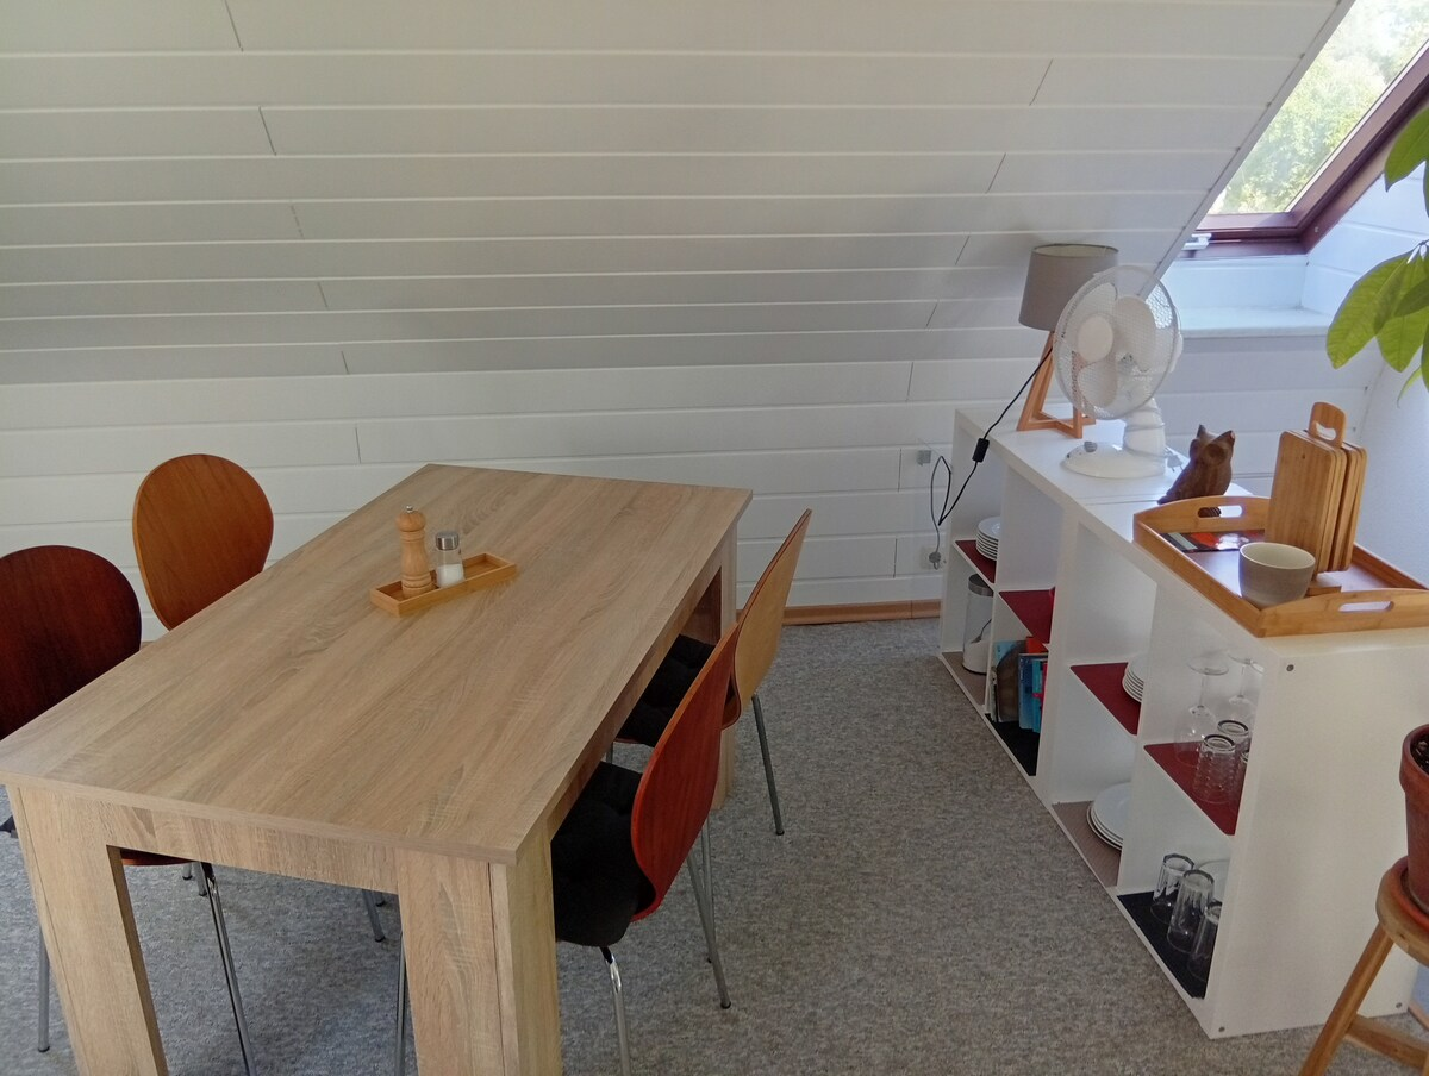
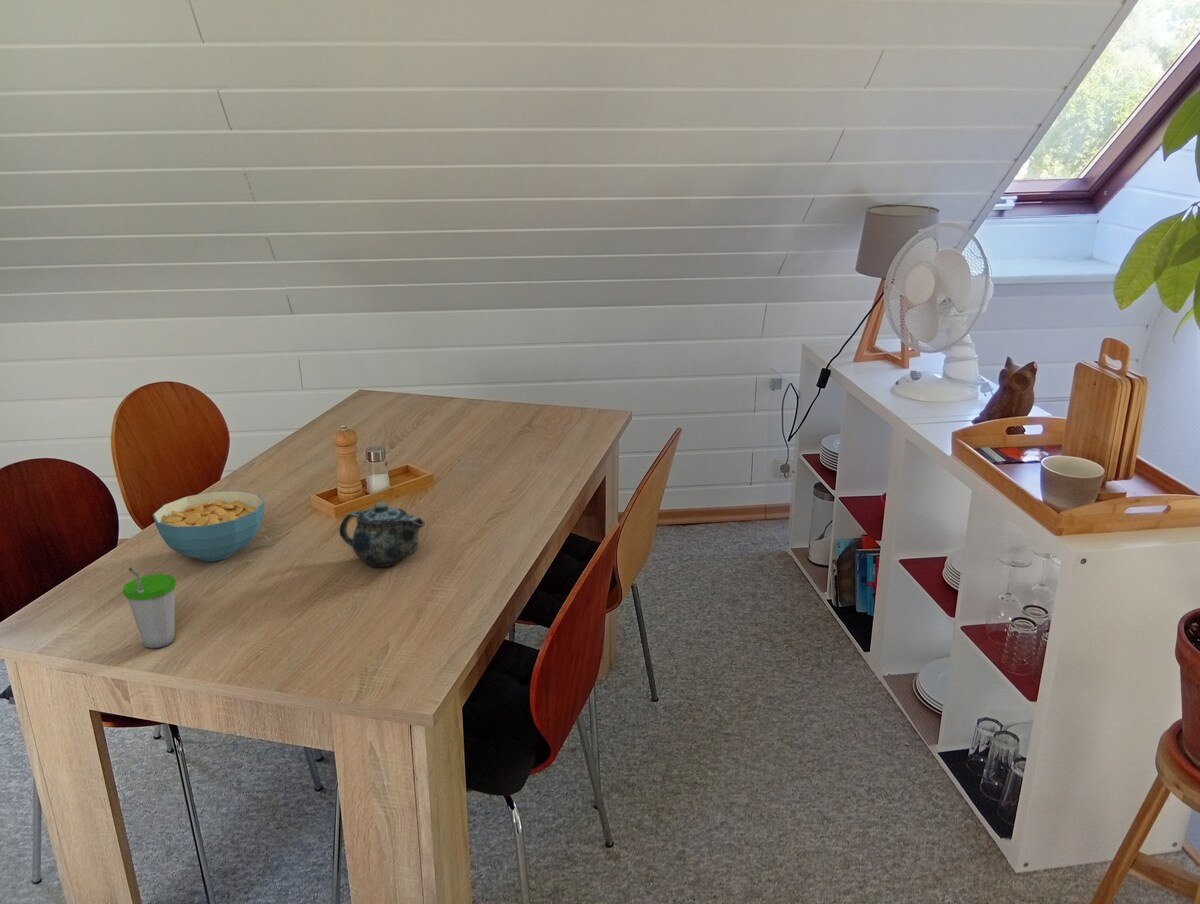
+ cup [121,567,178,649]
+ chinaware [338,501,426,568]
+ cereal bowl [152,490,265,562]
